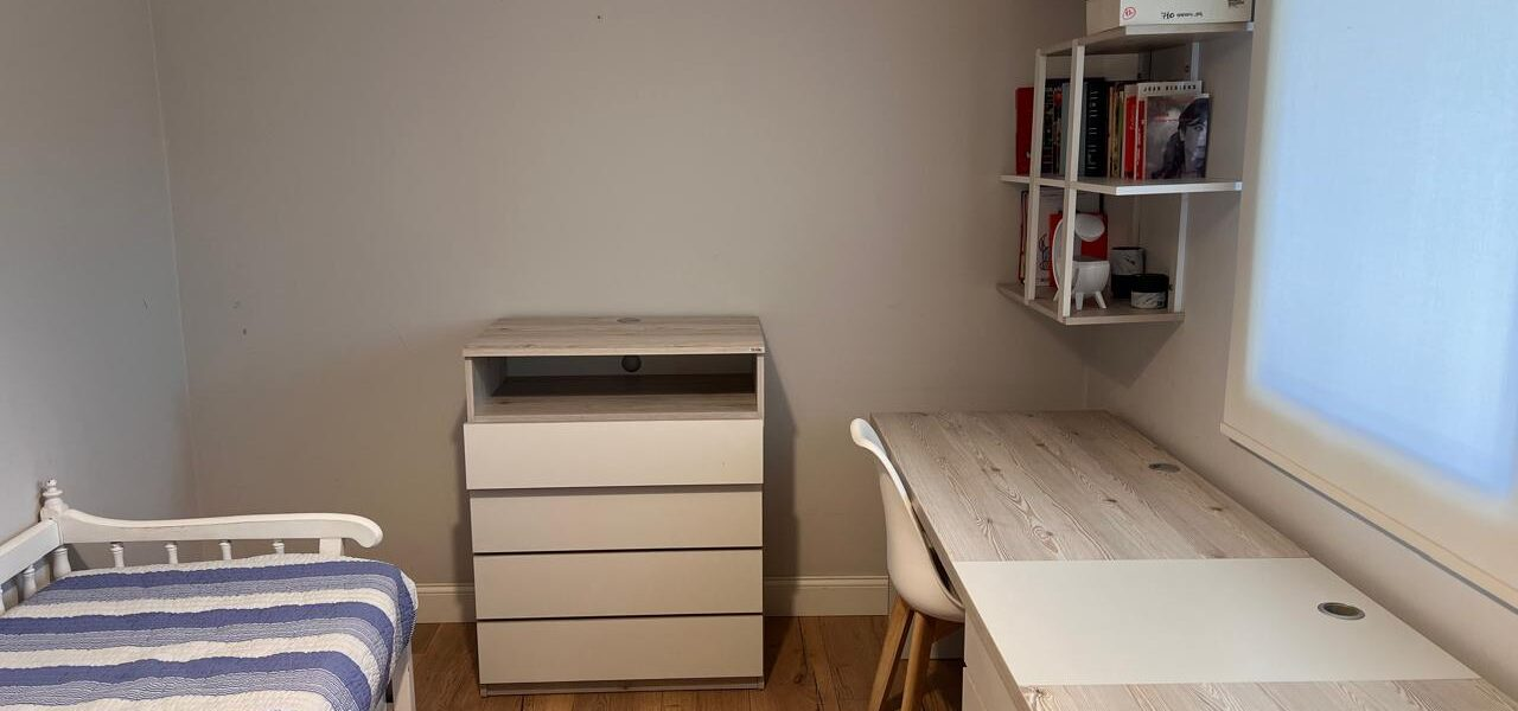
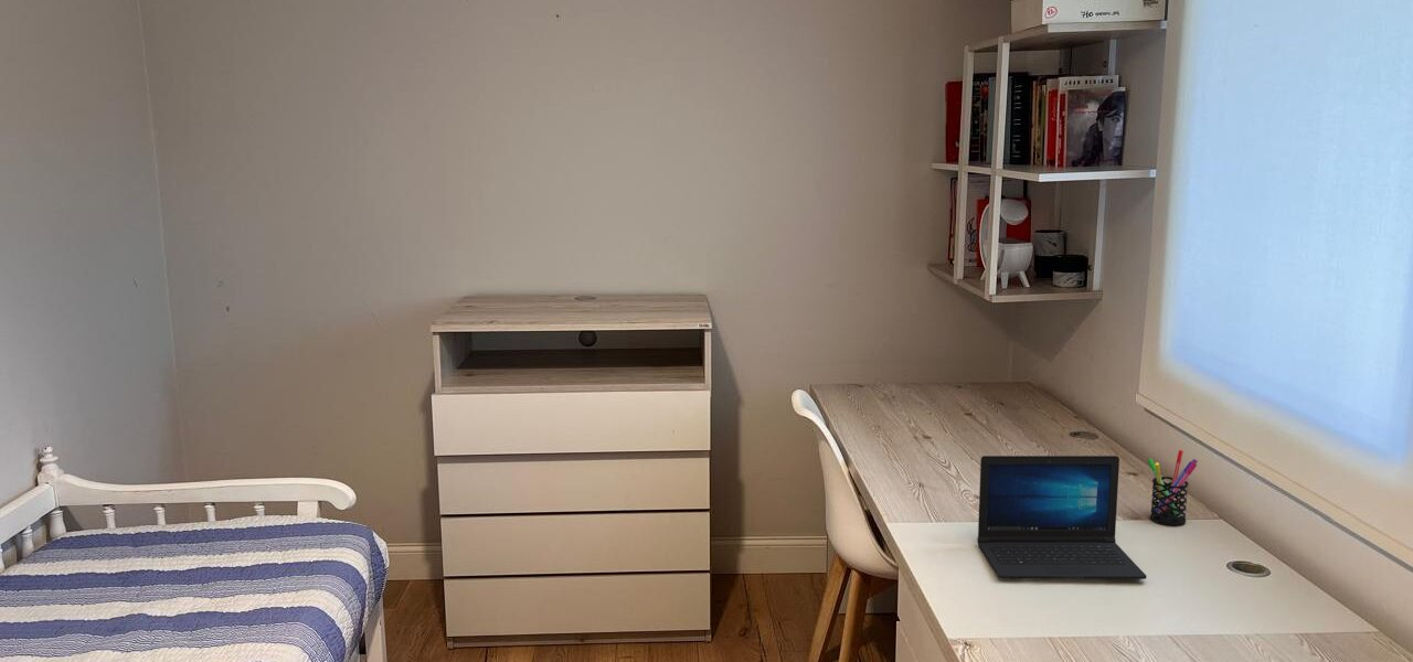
+ pen holder [1146,449,1199,526]
+ laptop [976,455,1148,580]
